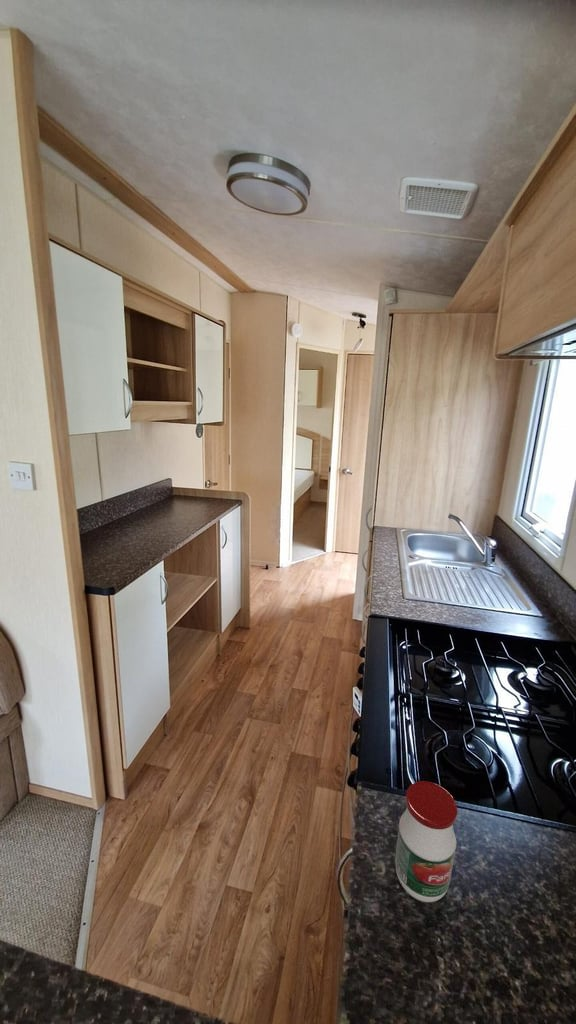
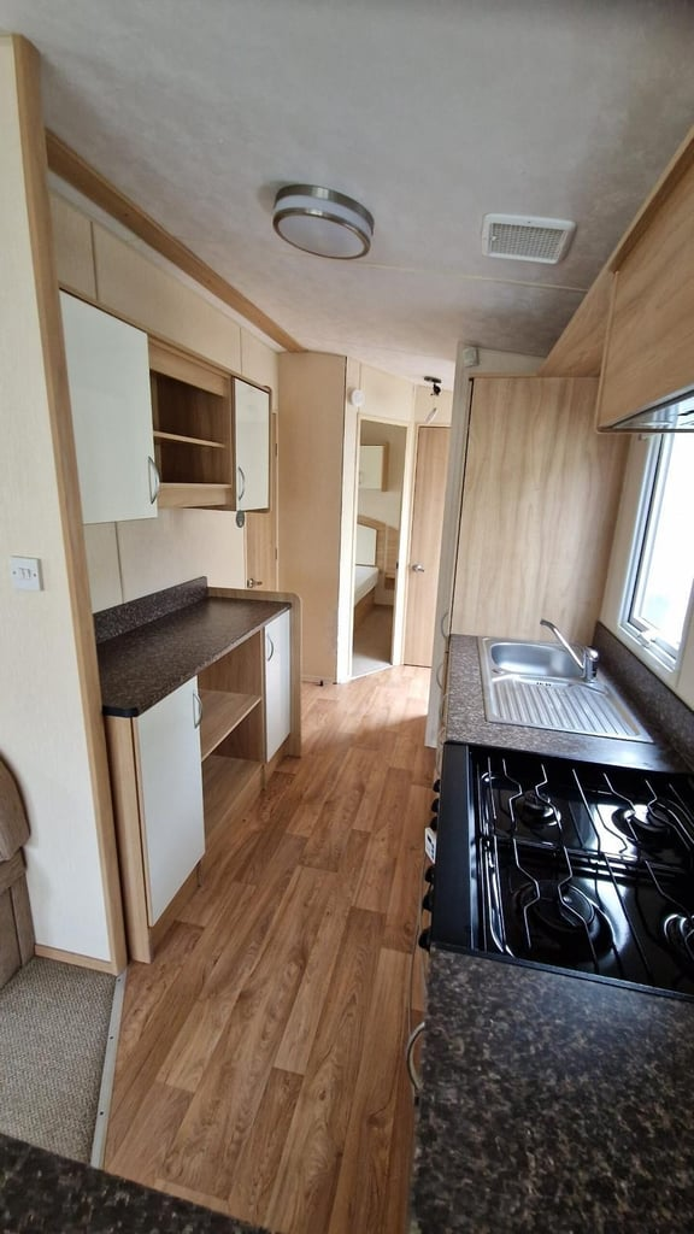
- jar [394,780,458,903]
